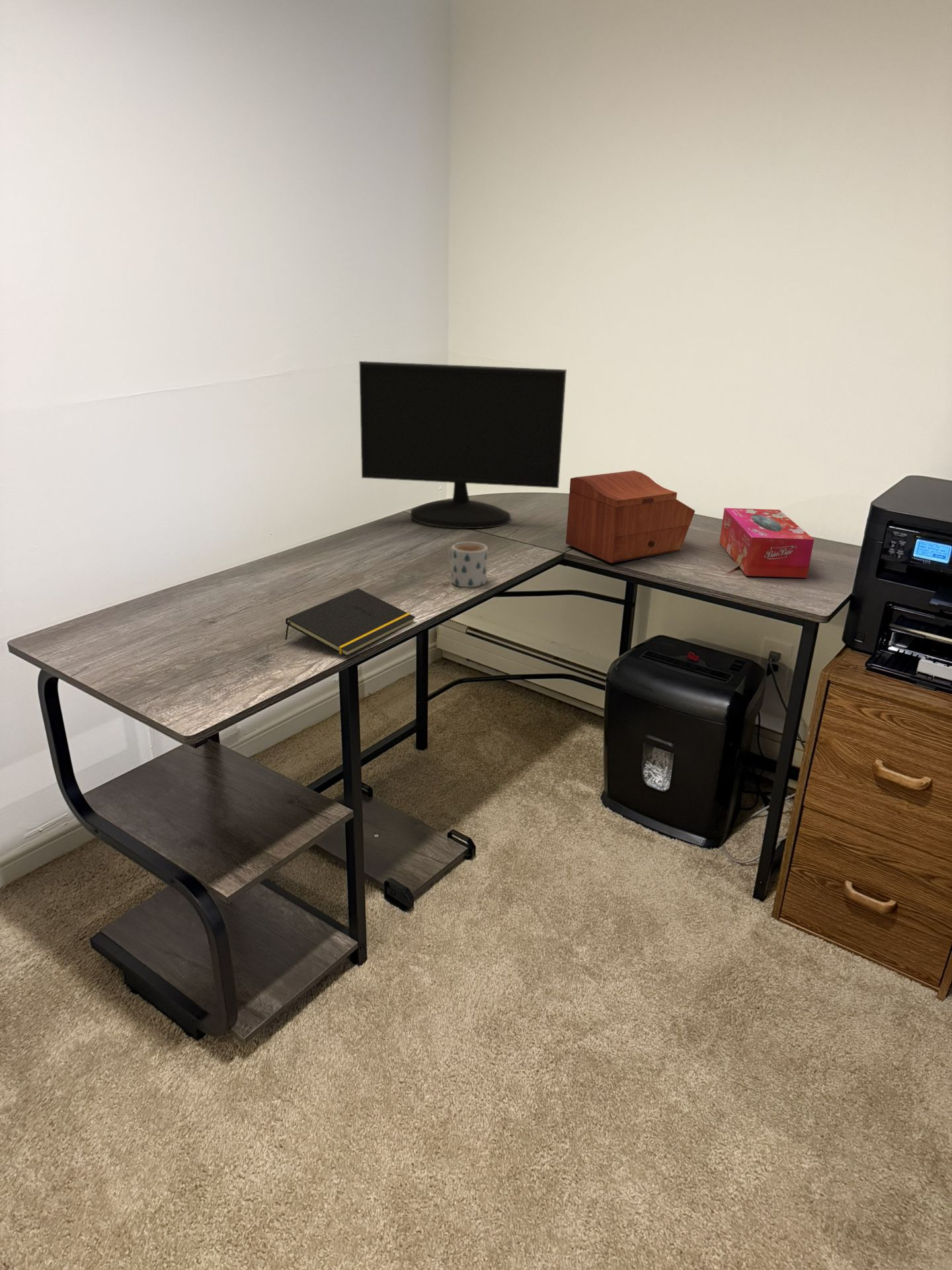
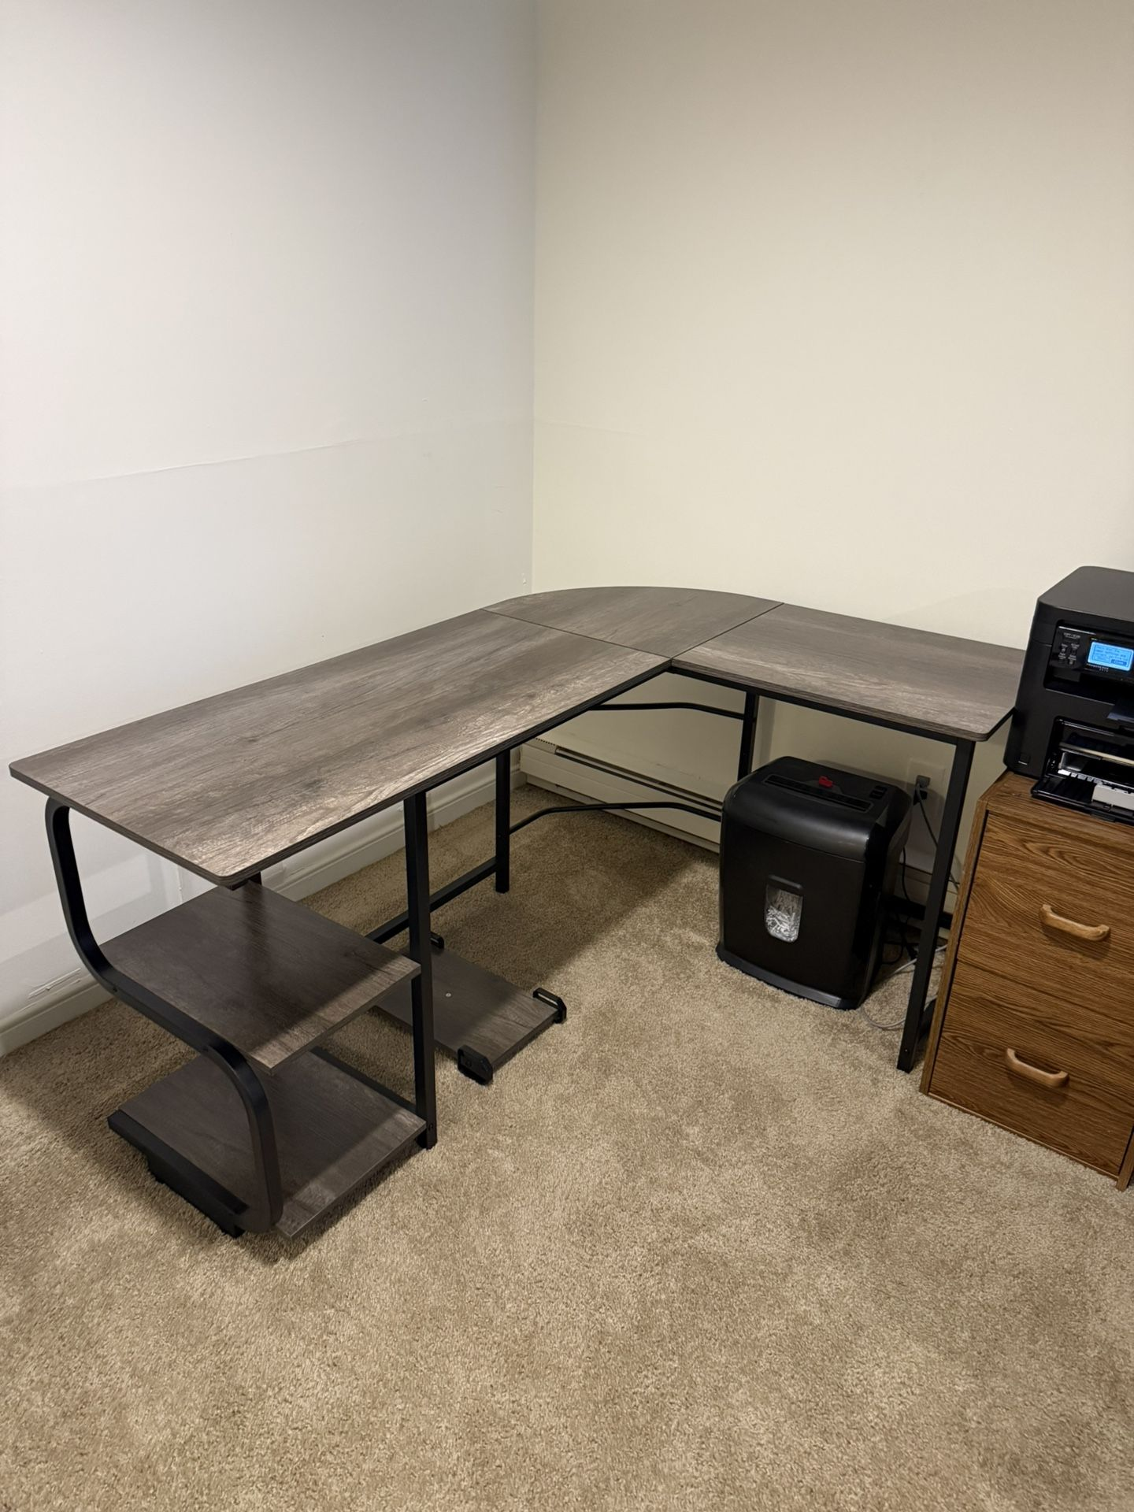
- tissue box [719,507,814,579]
- computer monitor [358,360,567,529]
- notepad [284,588,416,657]
- mug [448,541,489,588]
- sewing box [565,470,695,564]
